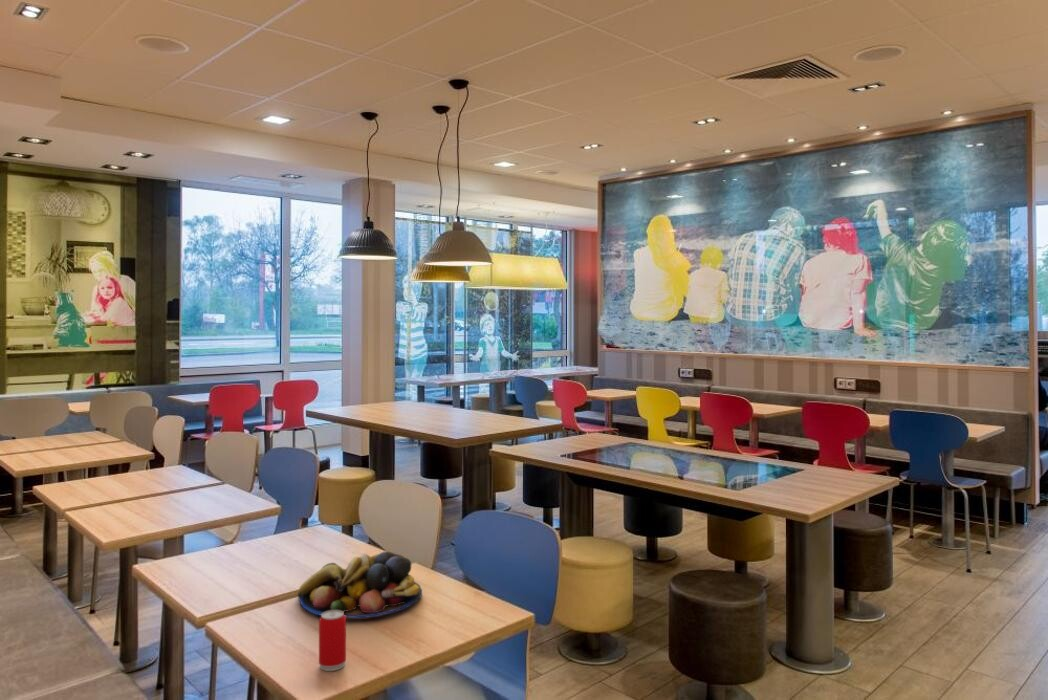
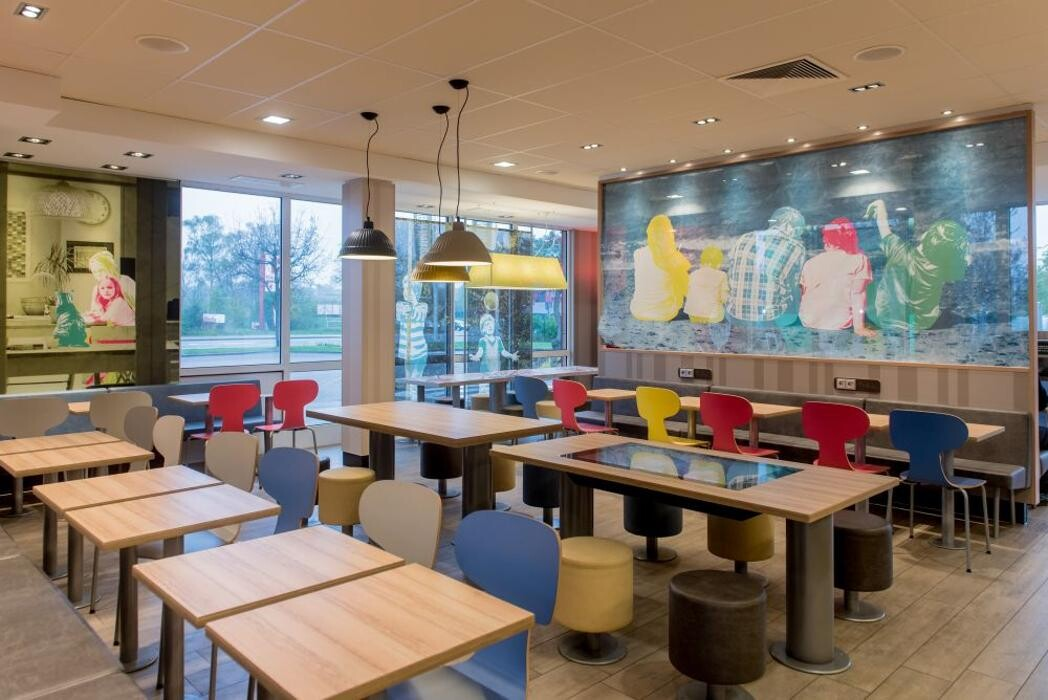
- beverage can [318,610,347,672]
- fruit bowl [296,550,423,619]
